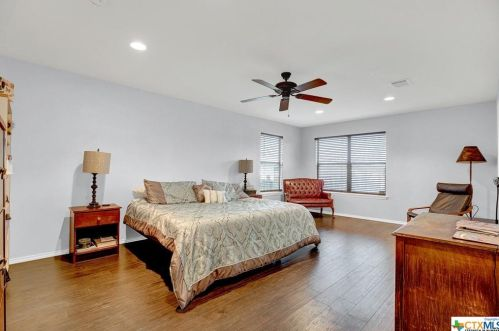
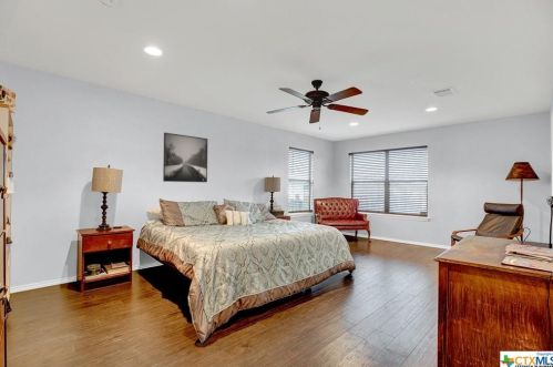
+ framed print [162,132,208,183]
